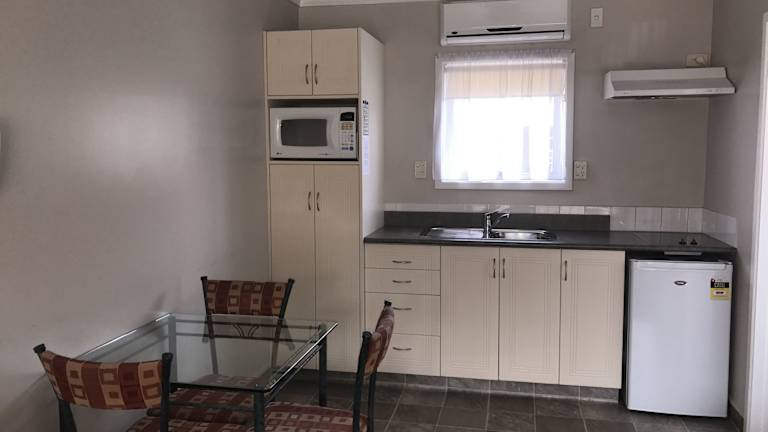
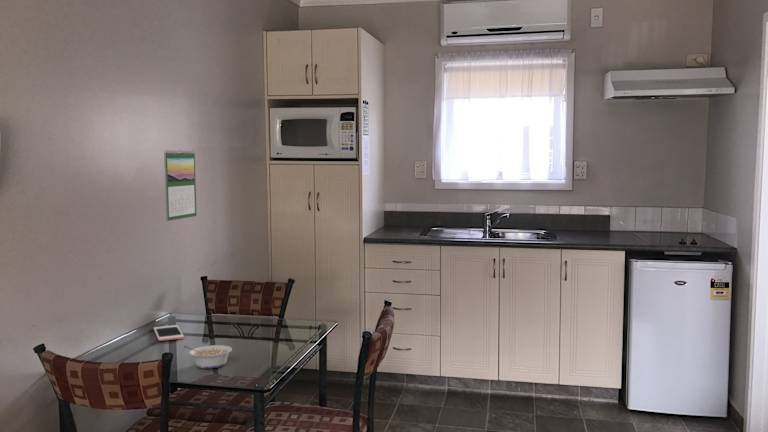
+ legume [183,344,233,370]
+ cell phone [153,324,185,342]
+ calendar [163,149,198,222]
